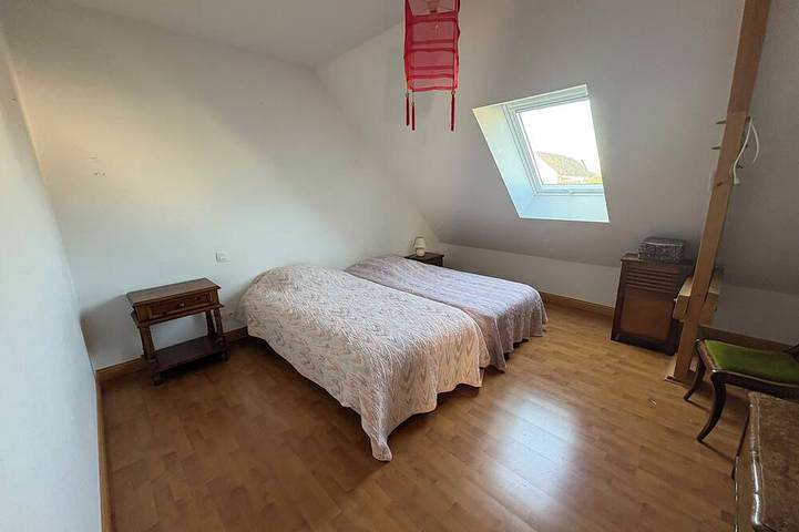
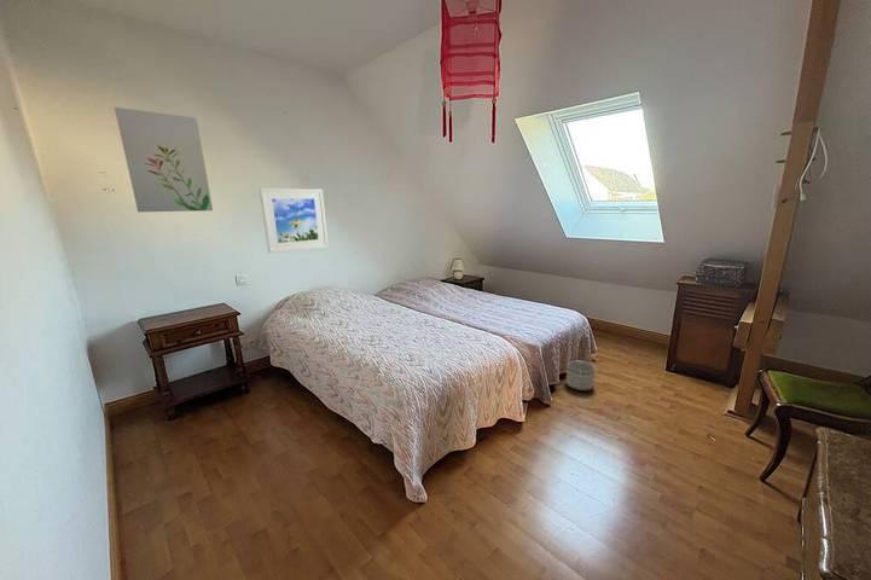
+ planter [565,360,596,392]
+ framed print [259,187,330,255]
+ wall art [114,106,214,214]
